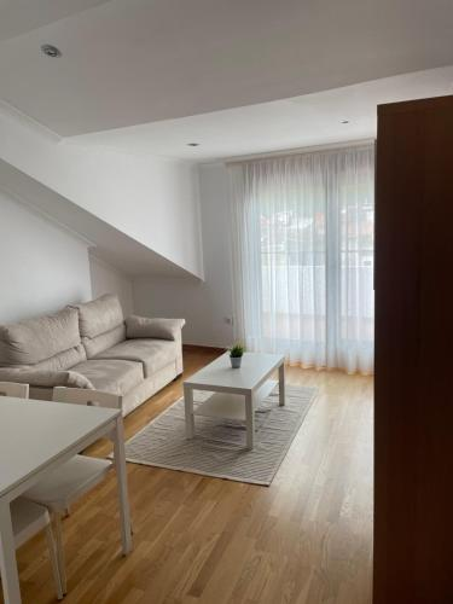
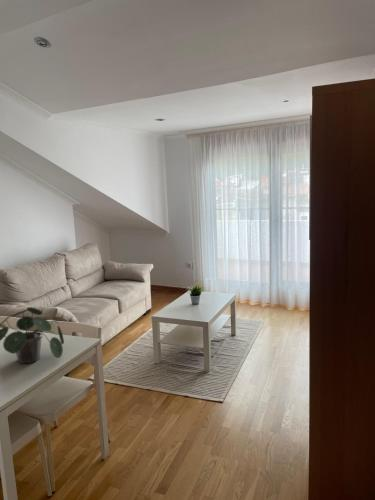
+ potted plant [0,306,65,364]
